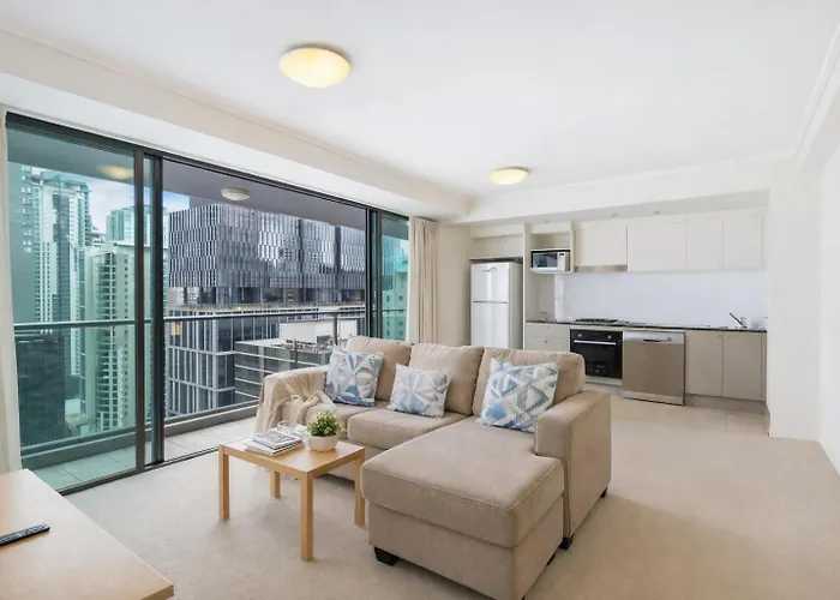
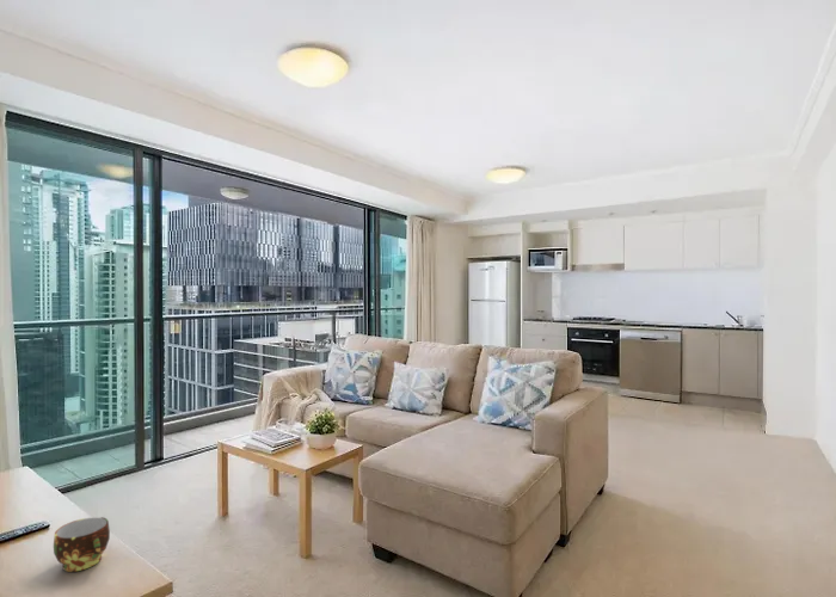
+ cup [53,516,111,573]
